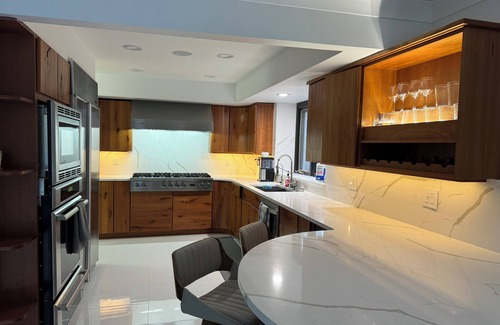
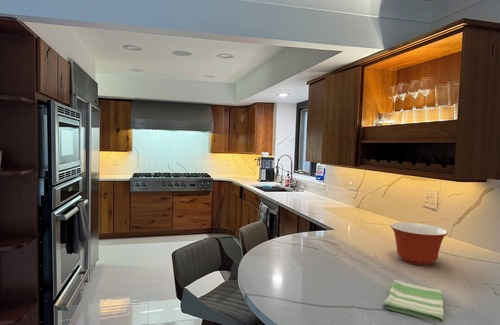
+ dish towel [382,279,445,323]
+ mixing bowl [389,221,449,266]
